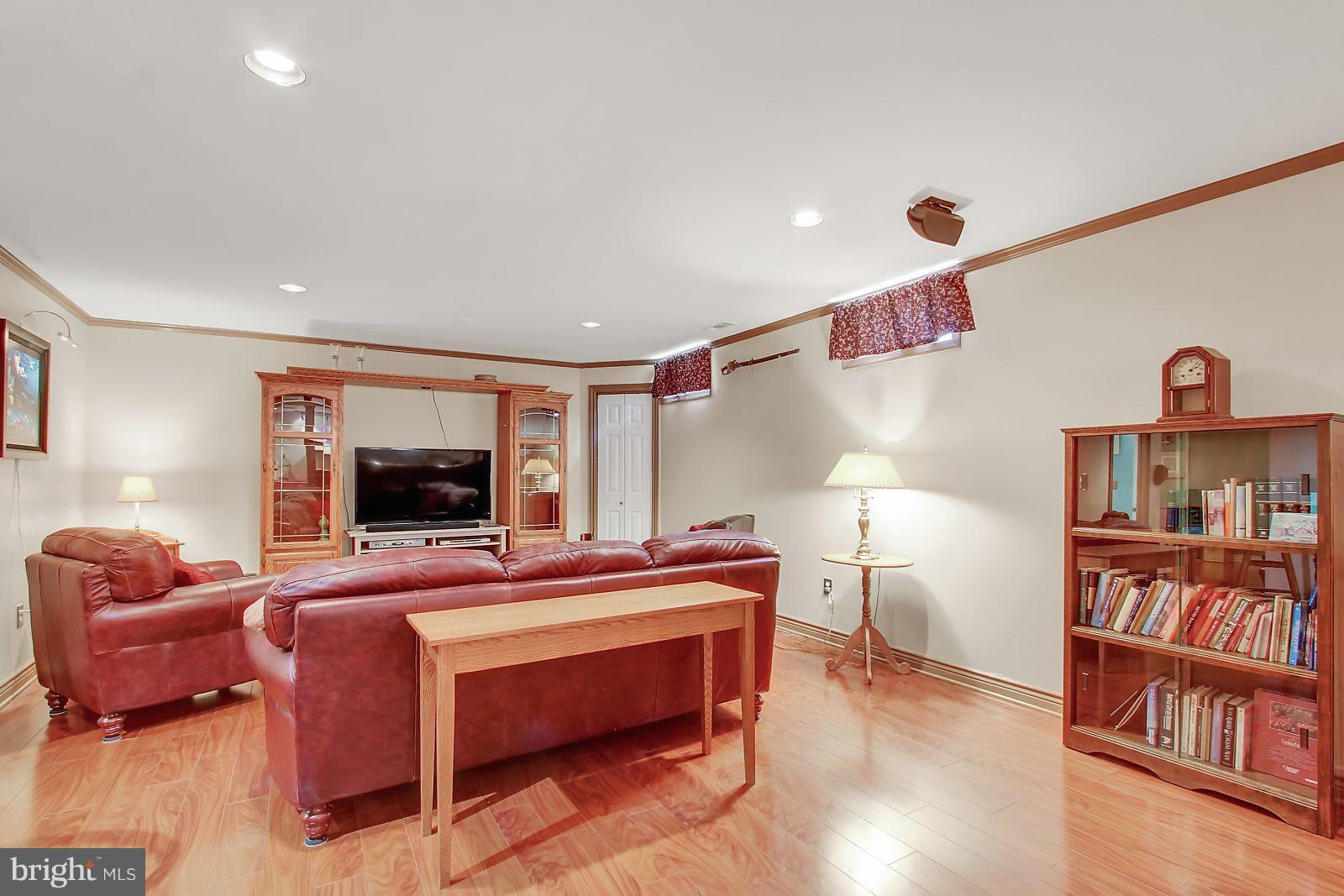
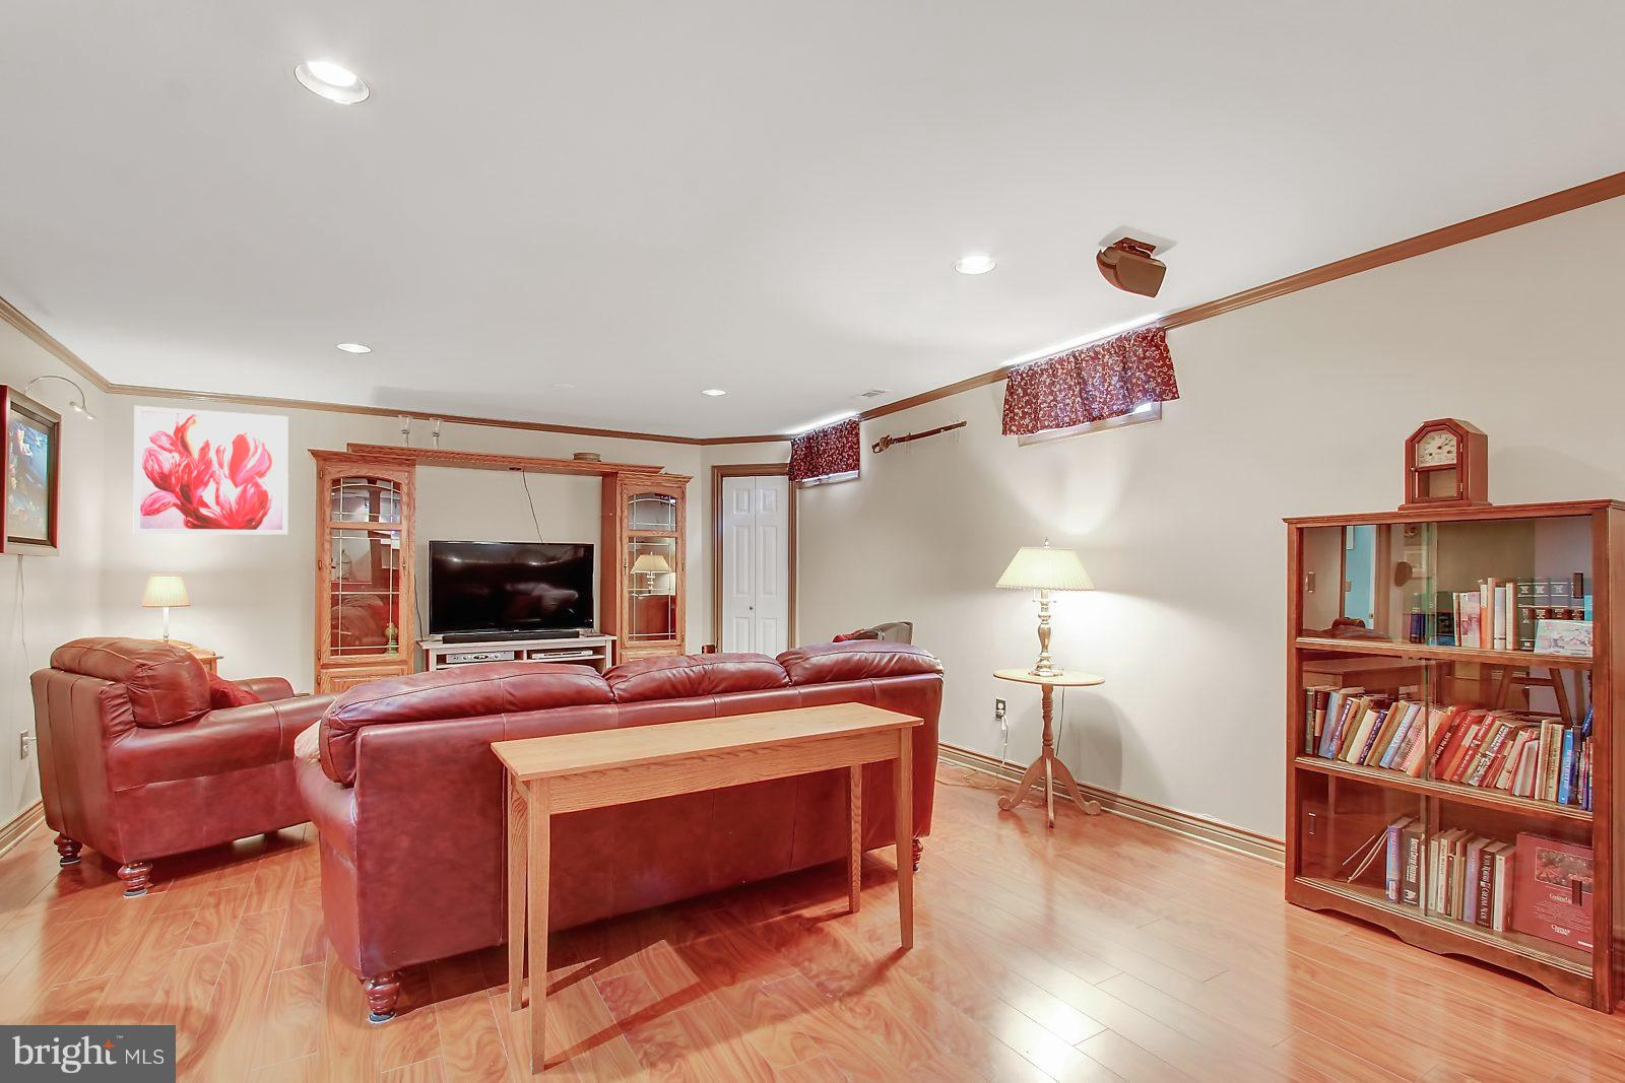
+ wall art [133,405,289,535]
